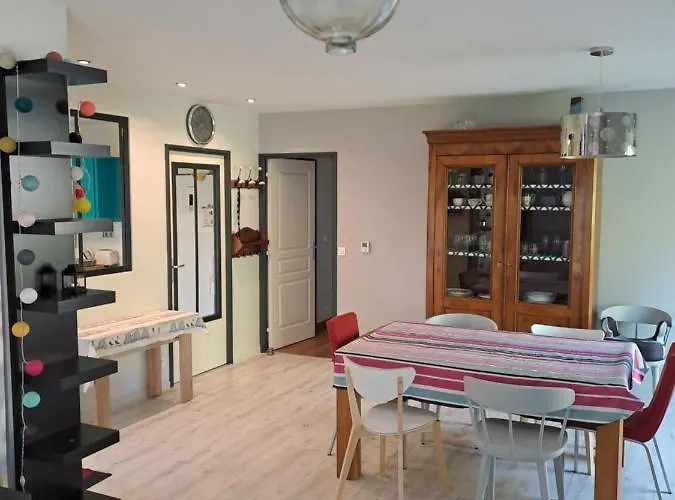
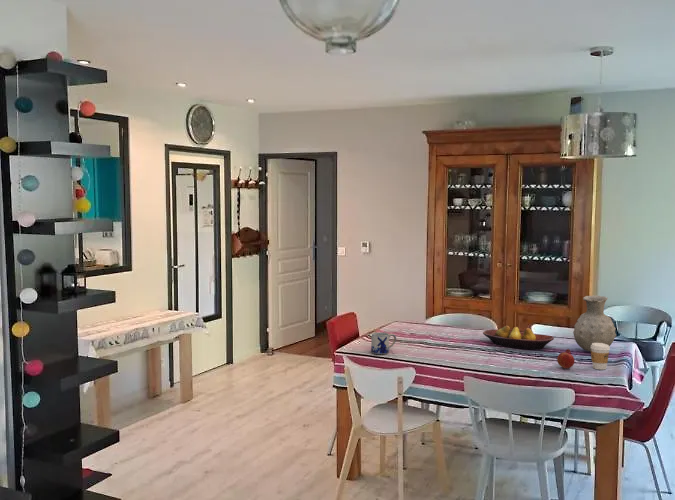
+ mug [370,331,397,355]
+ vase [572,294,617,352]
+ coffee cup [590,343,611,371]
+ fruit [556,348,575,370]
+ fruit bowl [482,325,555,350]
